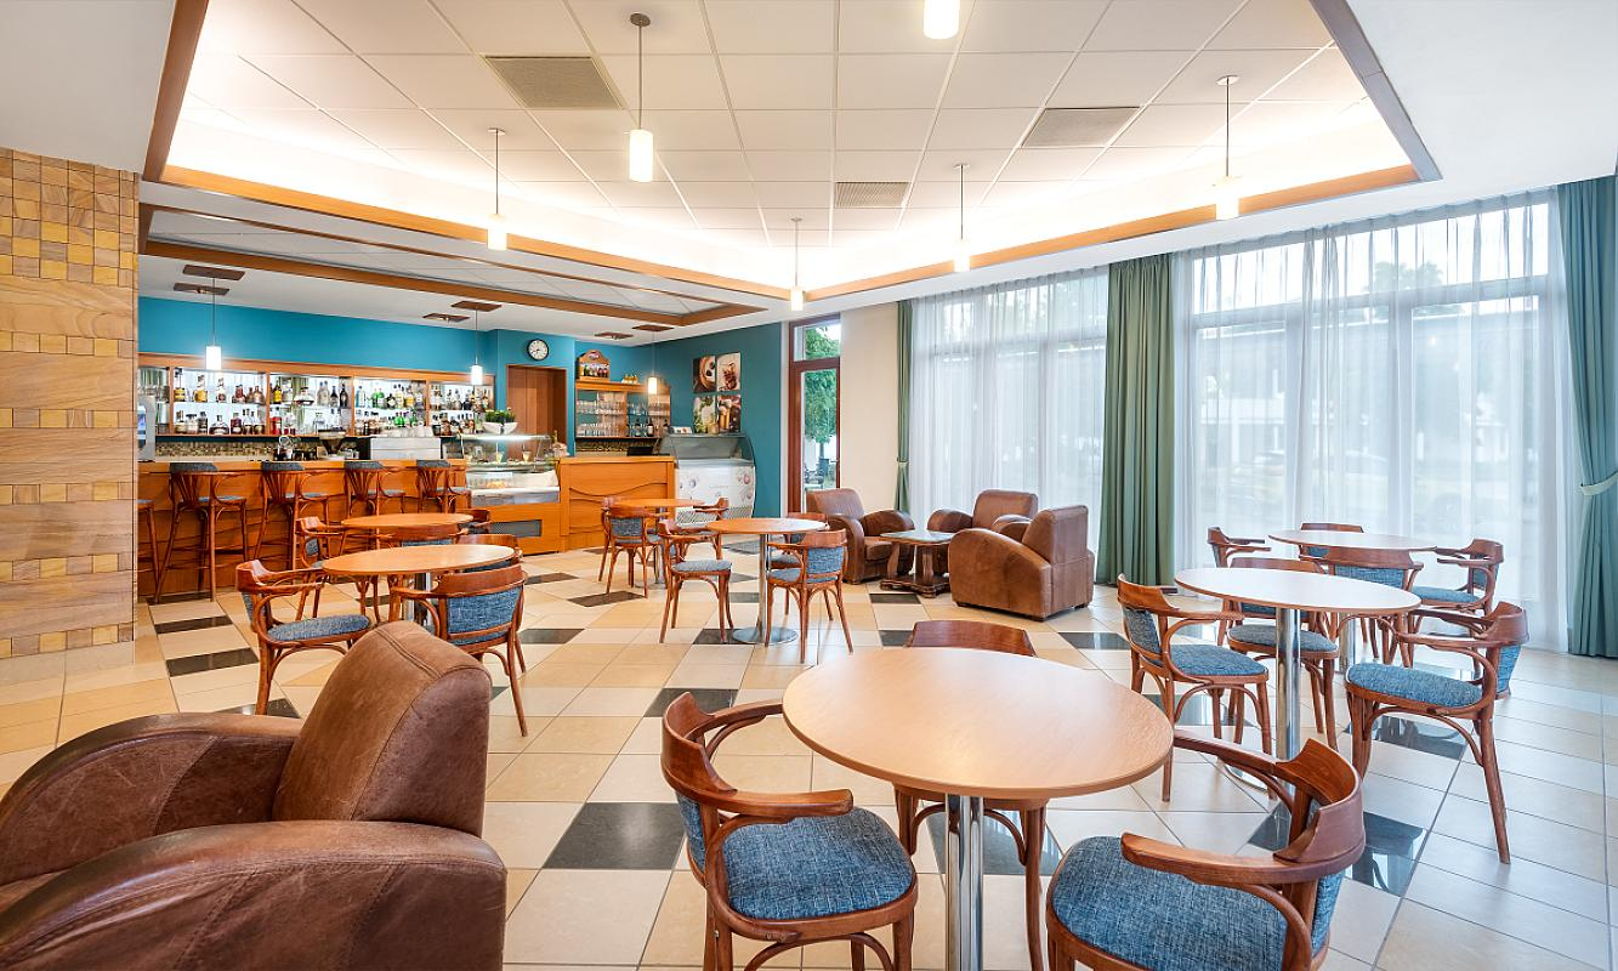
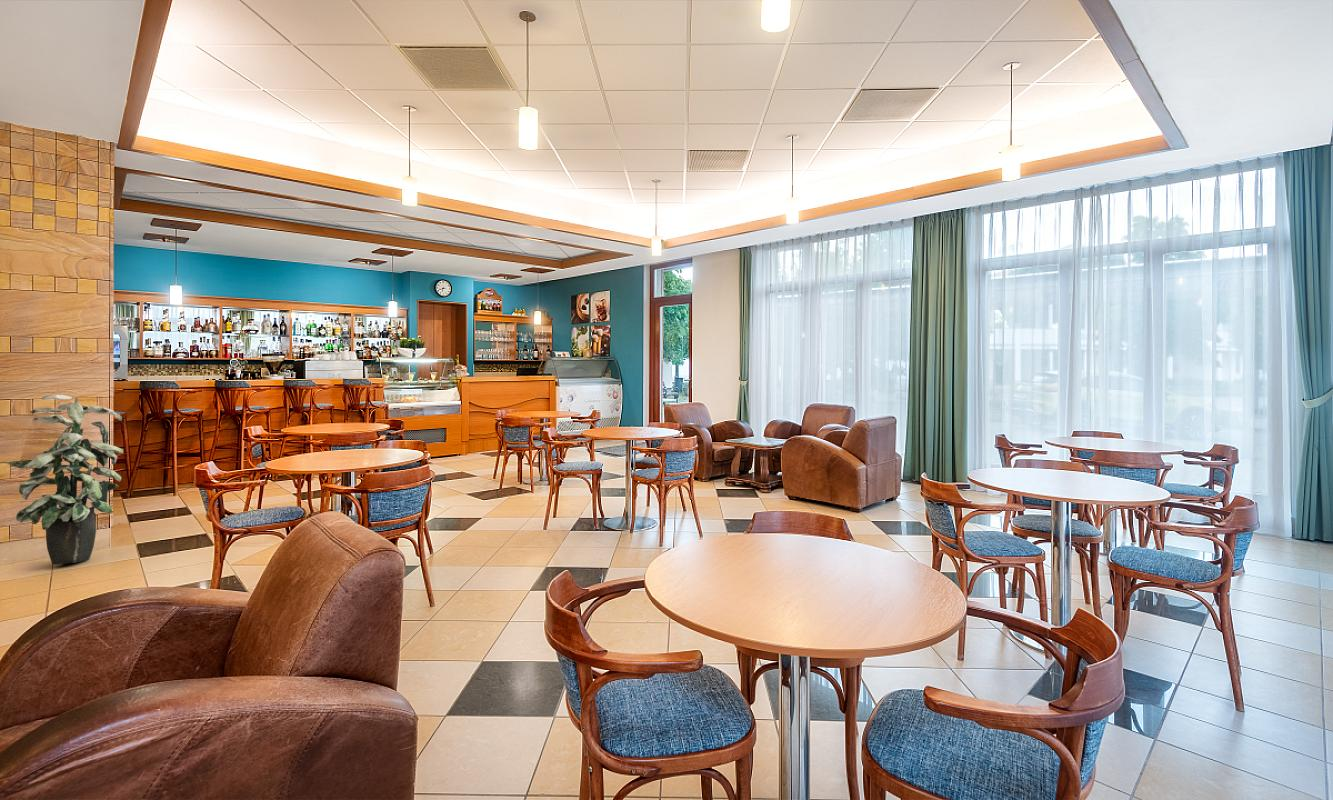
+ indoor plant [5,394,124,566]
